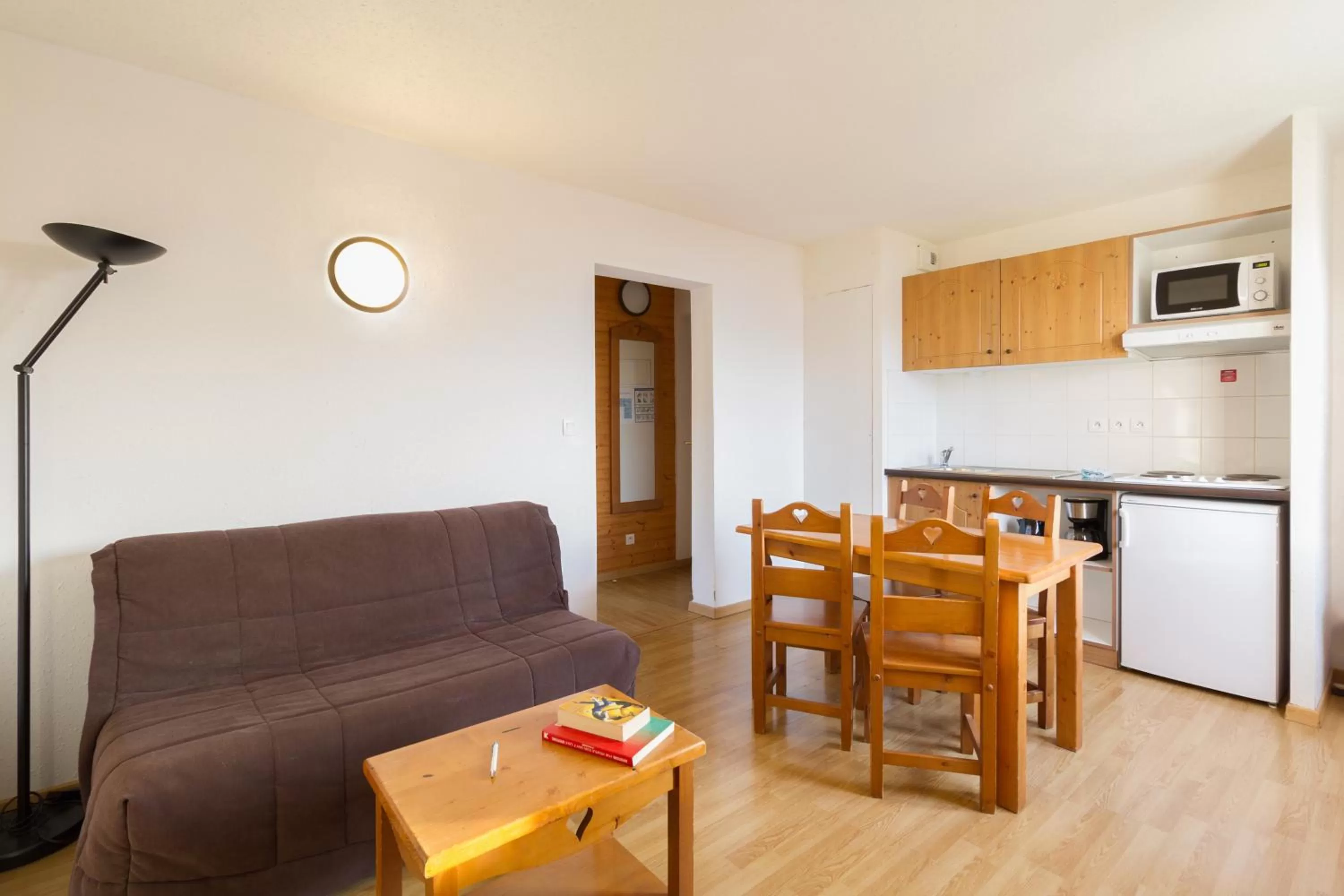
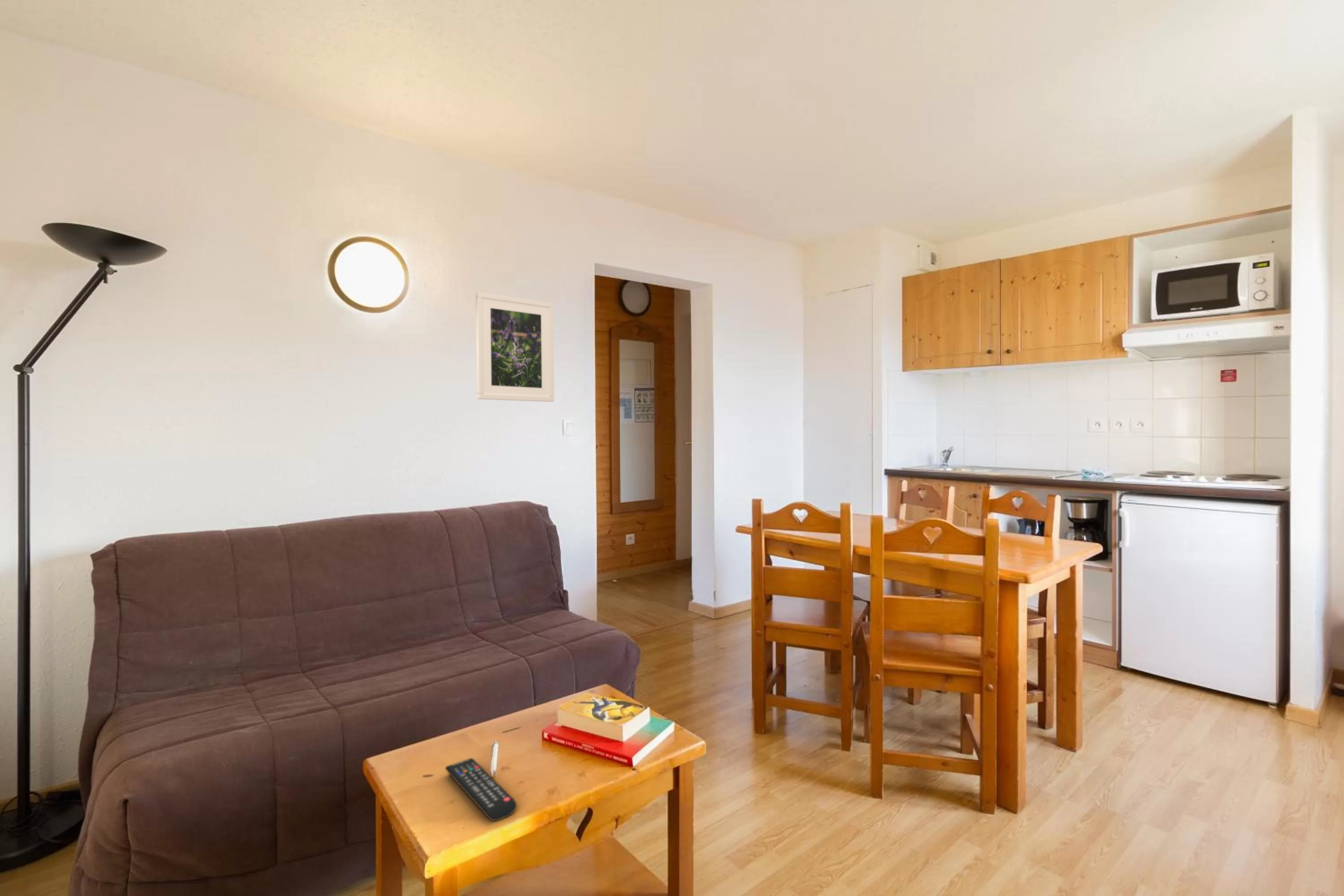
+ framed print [475,292,555,402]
+ remote control [445,758,517,821]
